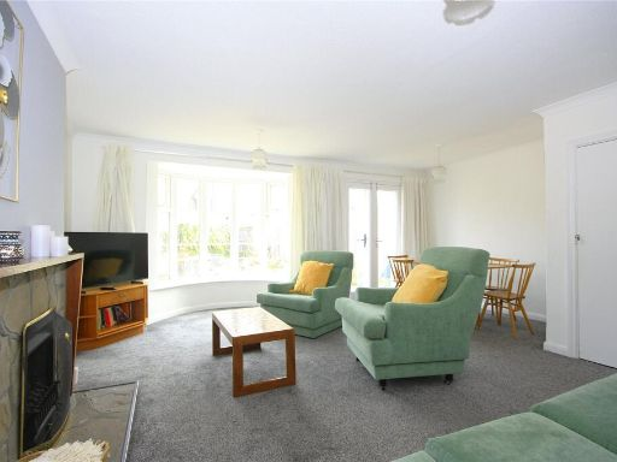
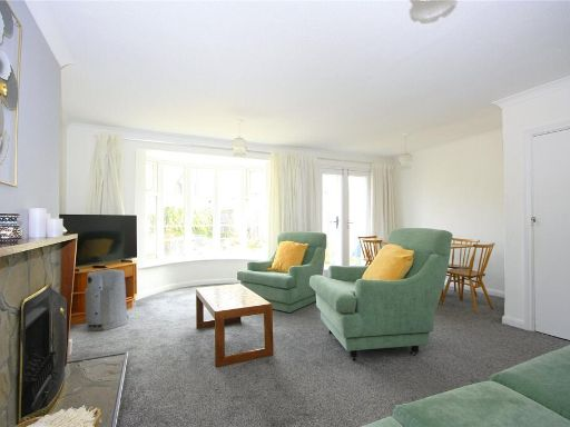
+ air purifier [85,268,130,331]
